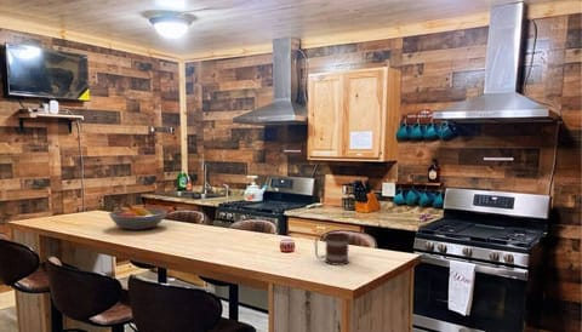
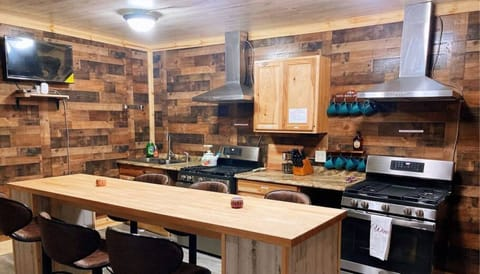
- fruit bowl [108,206,169,231]
- mug [314,231,350,267]
